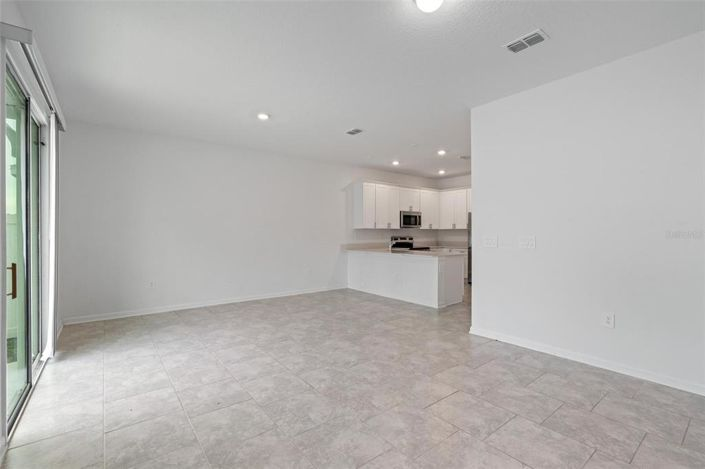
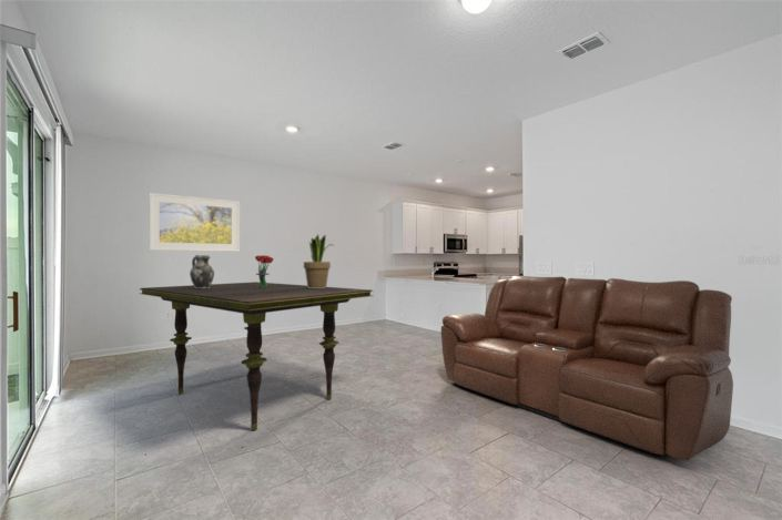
+ sofa [440,275,734,461]
+ dining table [139,281,374,431]
+ potted plant [303,233,335,288]
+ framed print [149,192,241,253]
+ ceramic jug [189,254,215,288]
+ bouquet [254,254,275,287]
